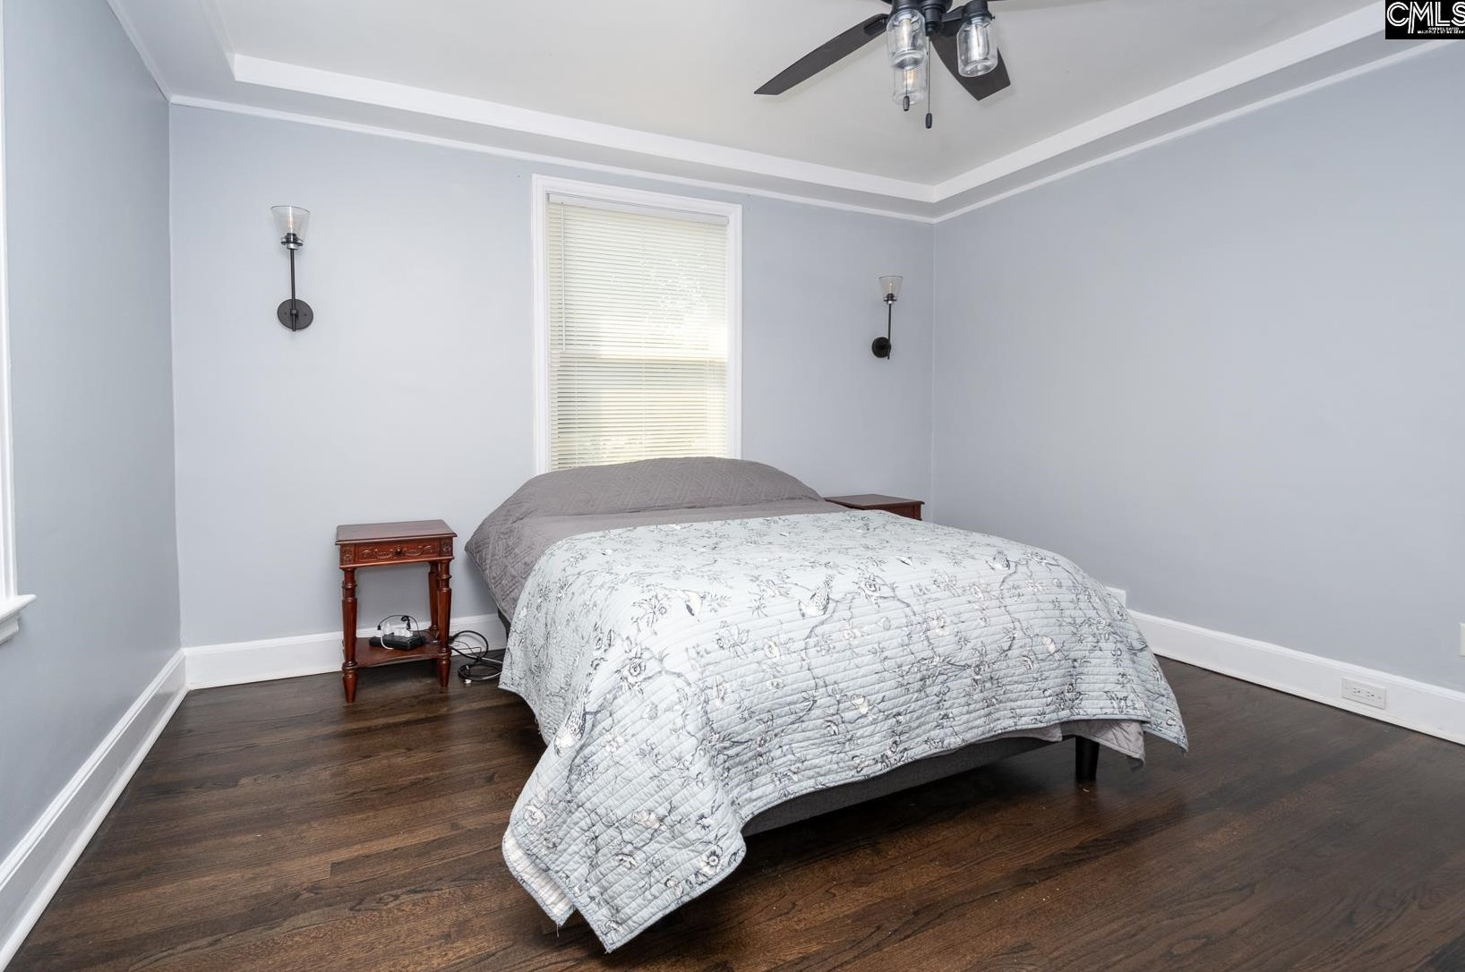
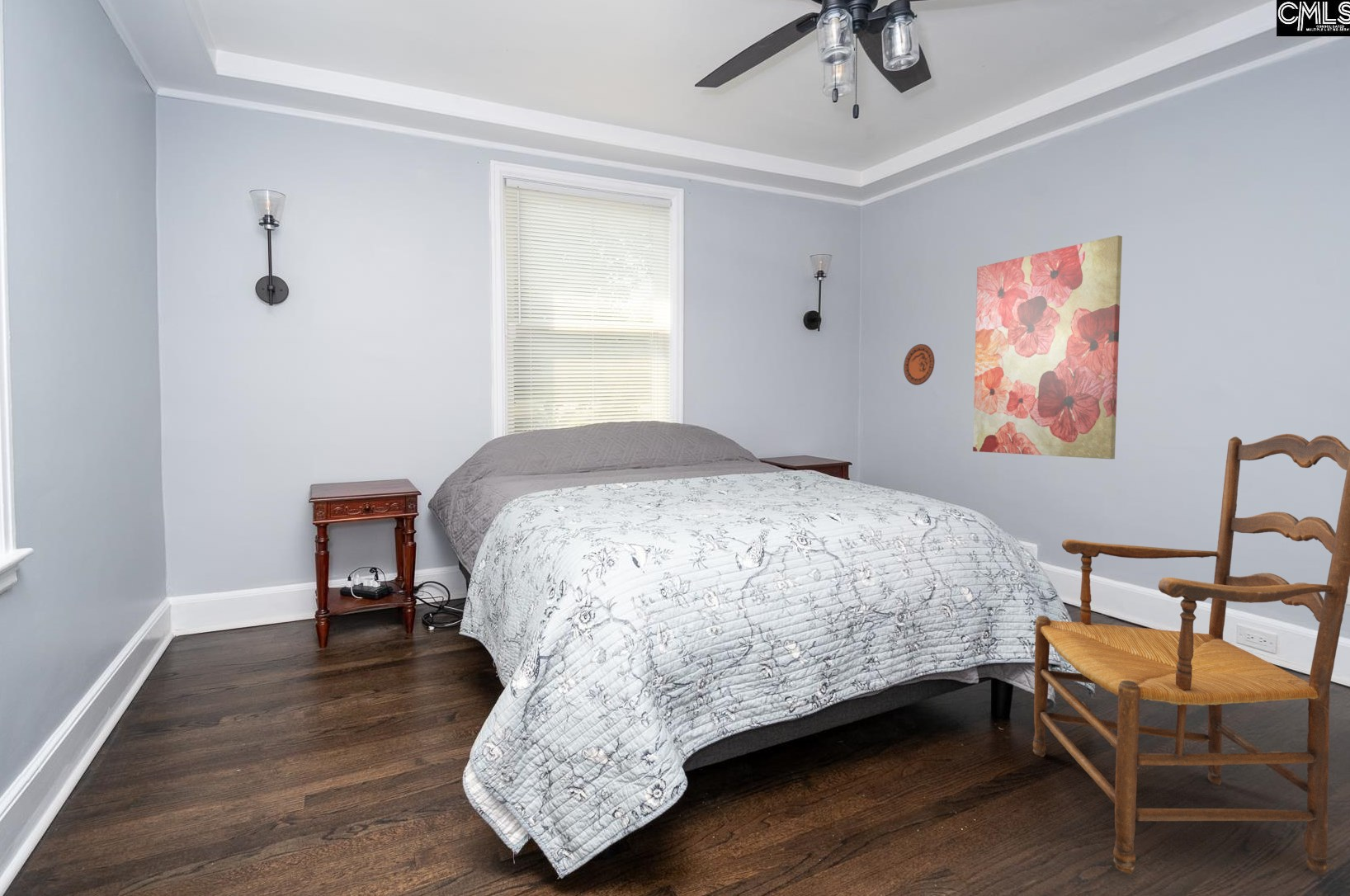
+ armchair [1032,433,1350,875]
+ wall art [972,234,1123,460]
+ decorative plate [903,343,936,386]
